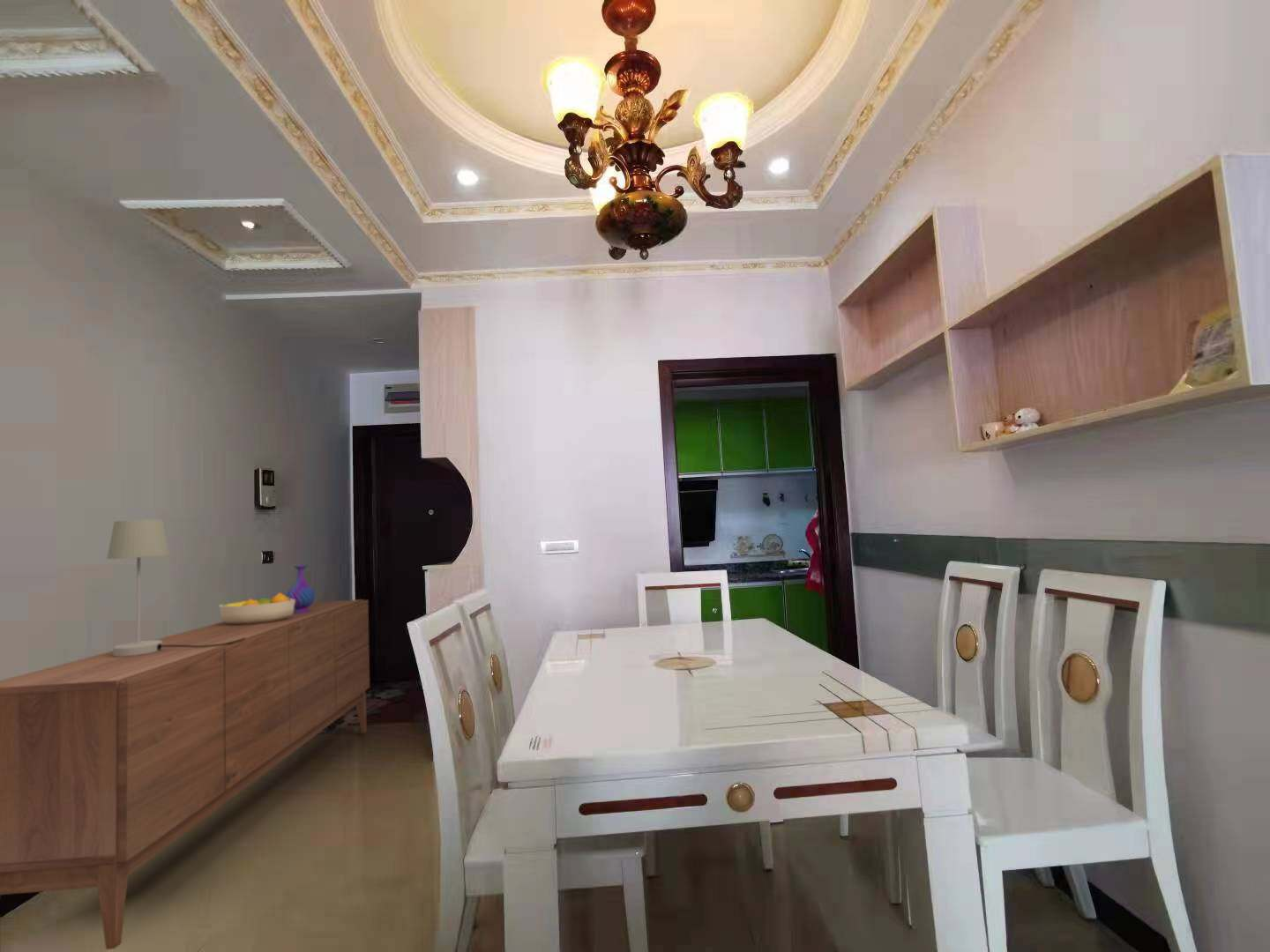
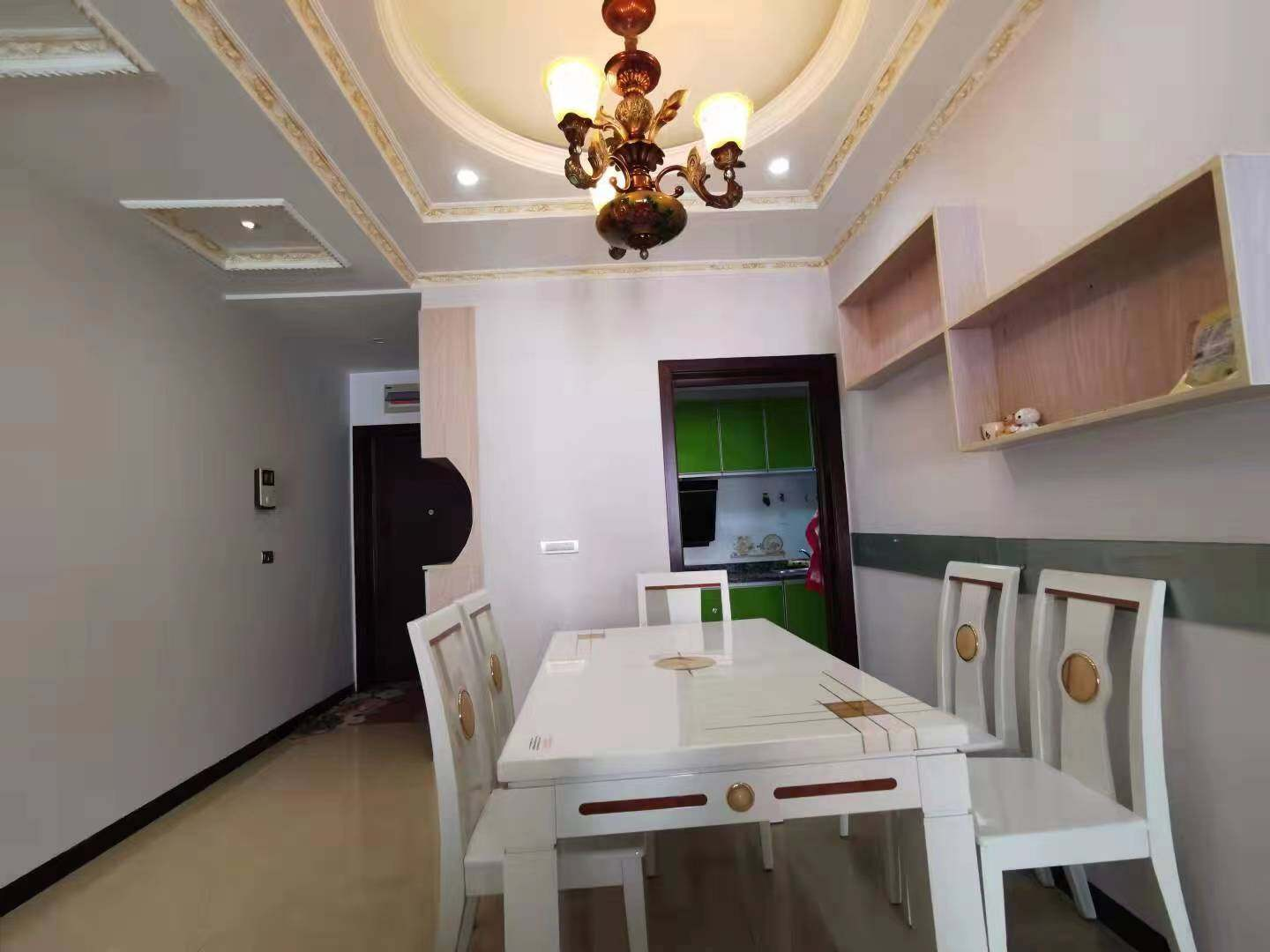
- sideboard [0,599,370,950]
- table lamp [106,519,245,657]
- fruit bowl [218,591,295,625]
- vase [286,564,316,614]
